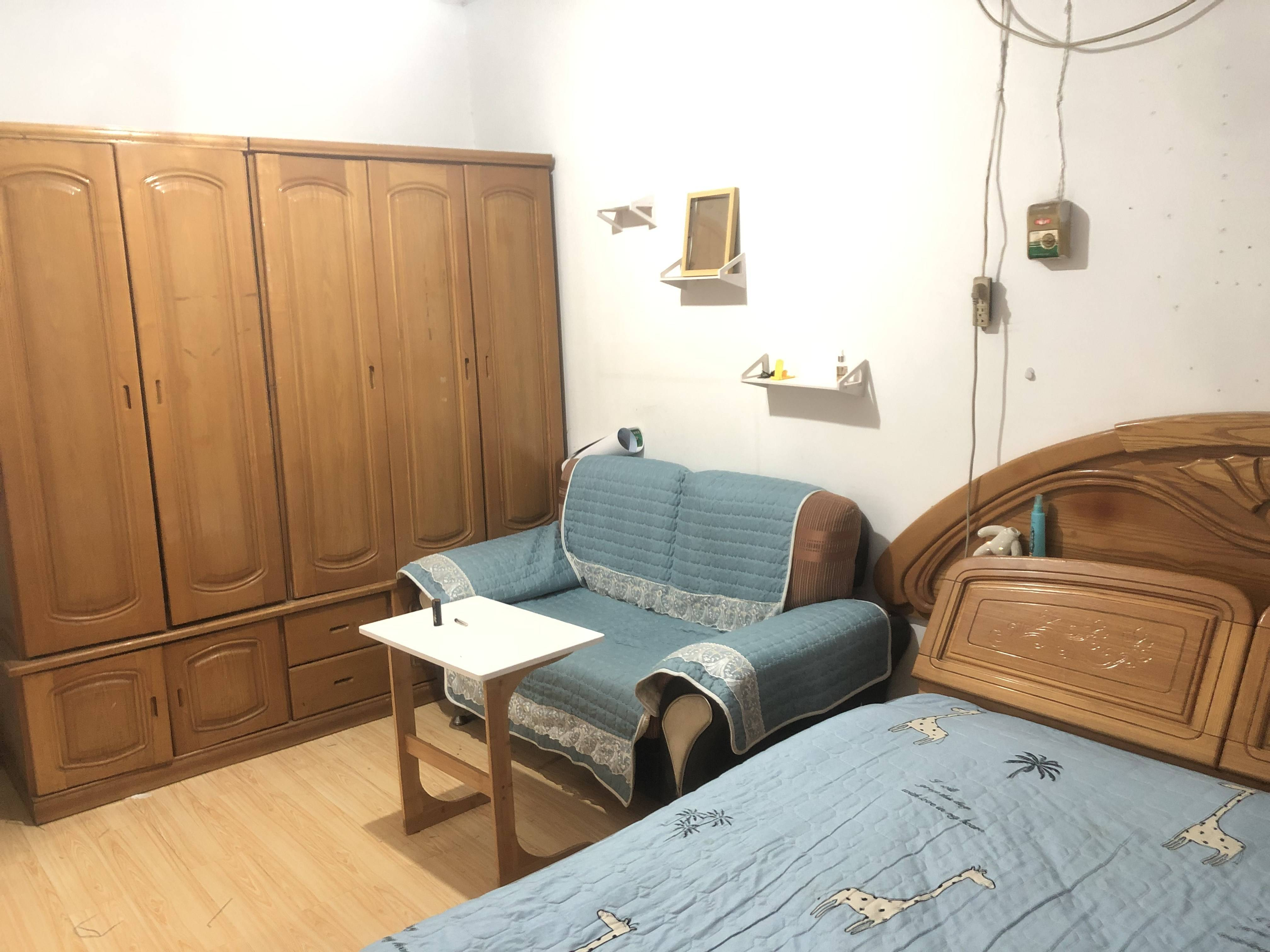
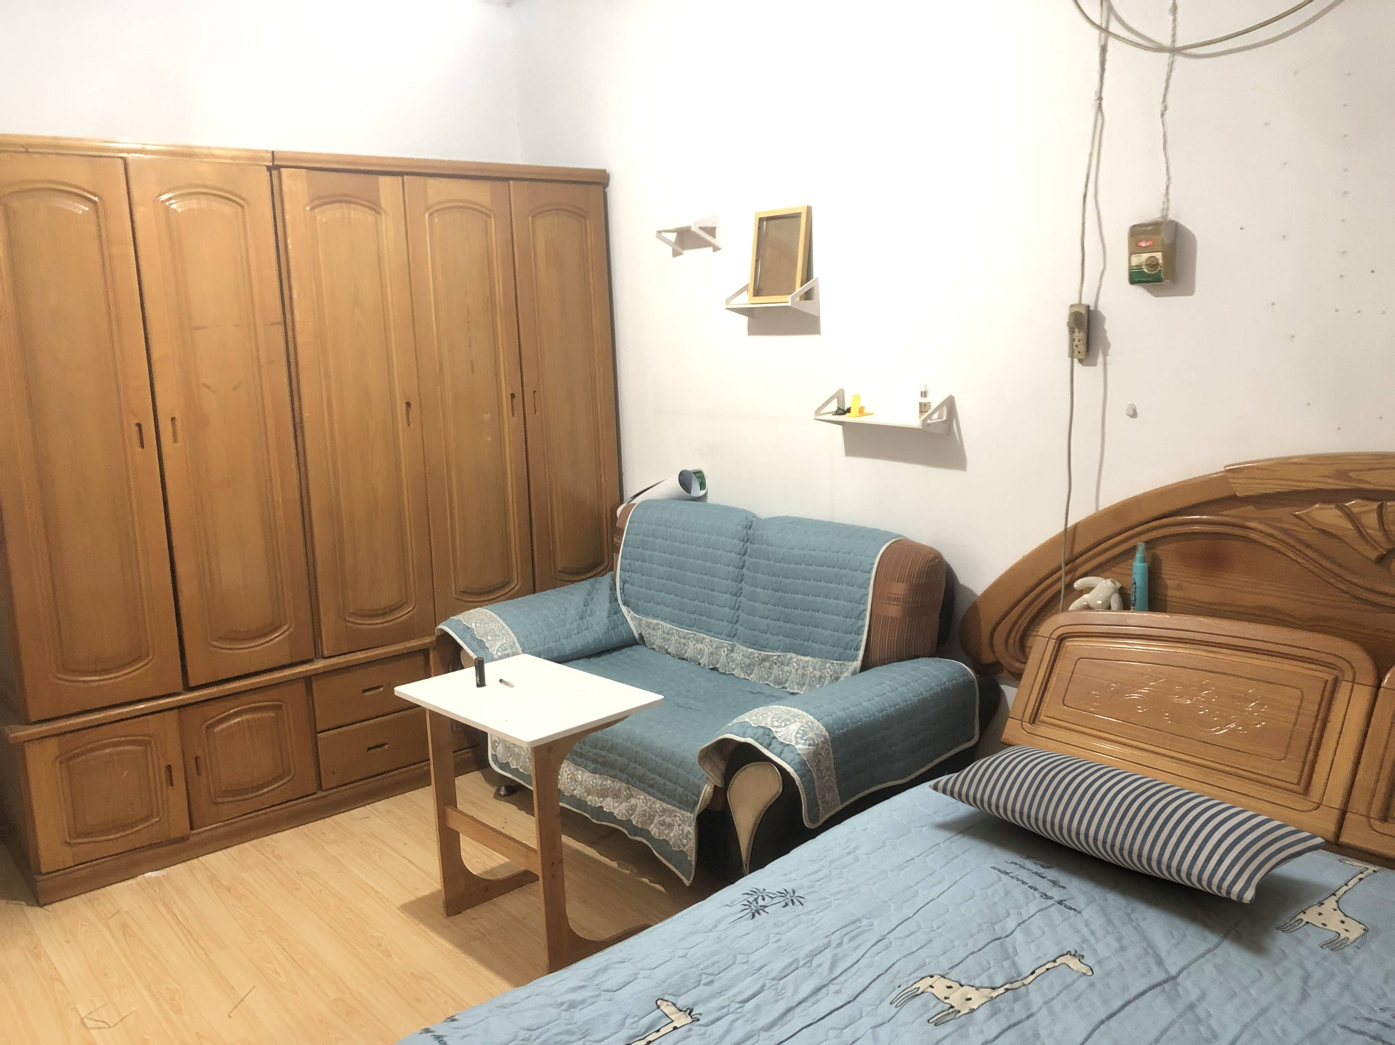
+ pillow [928,745,1326,903]
